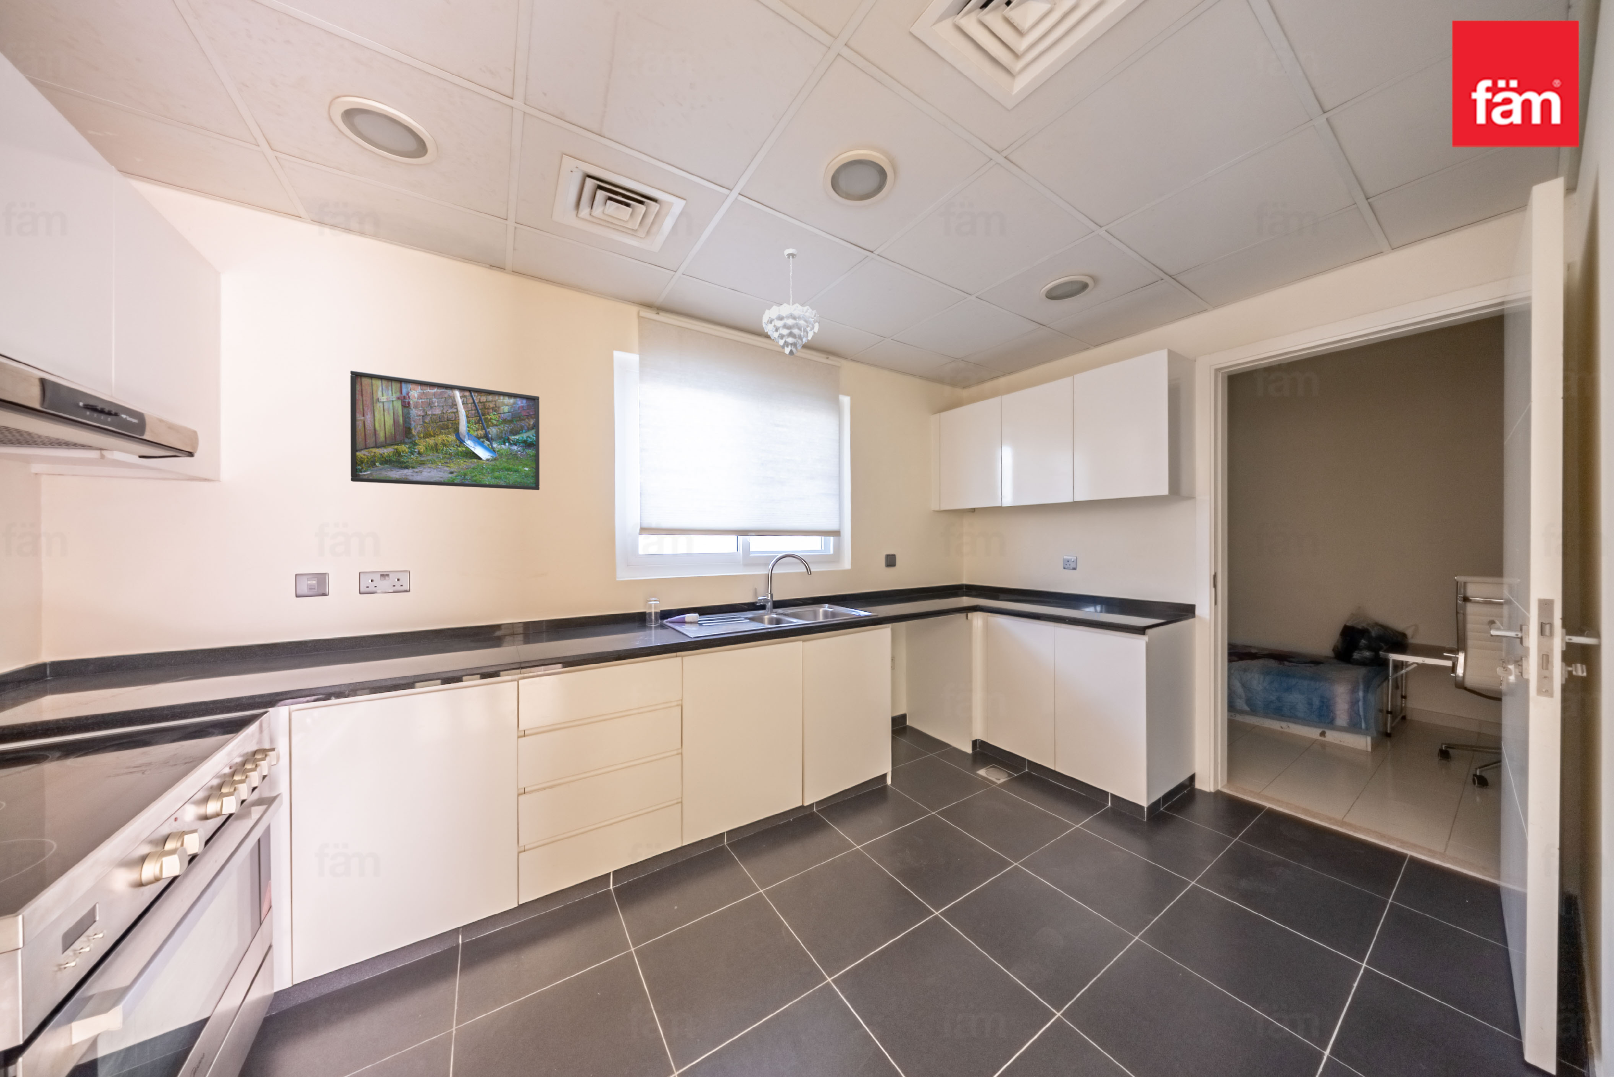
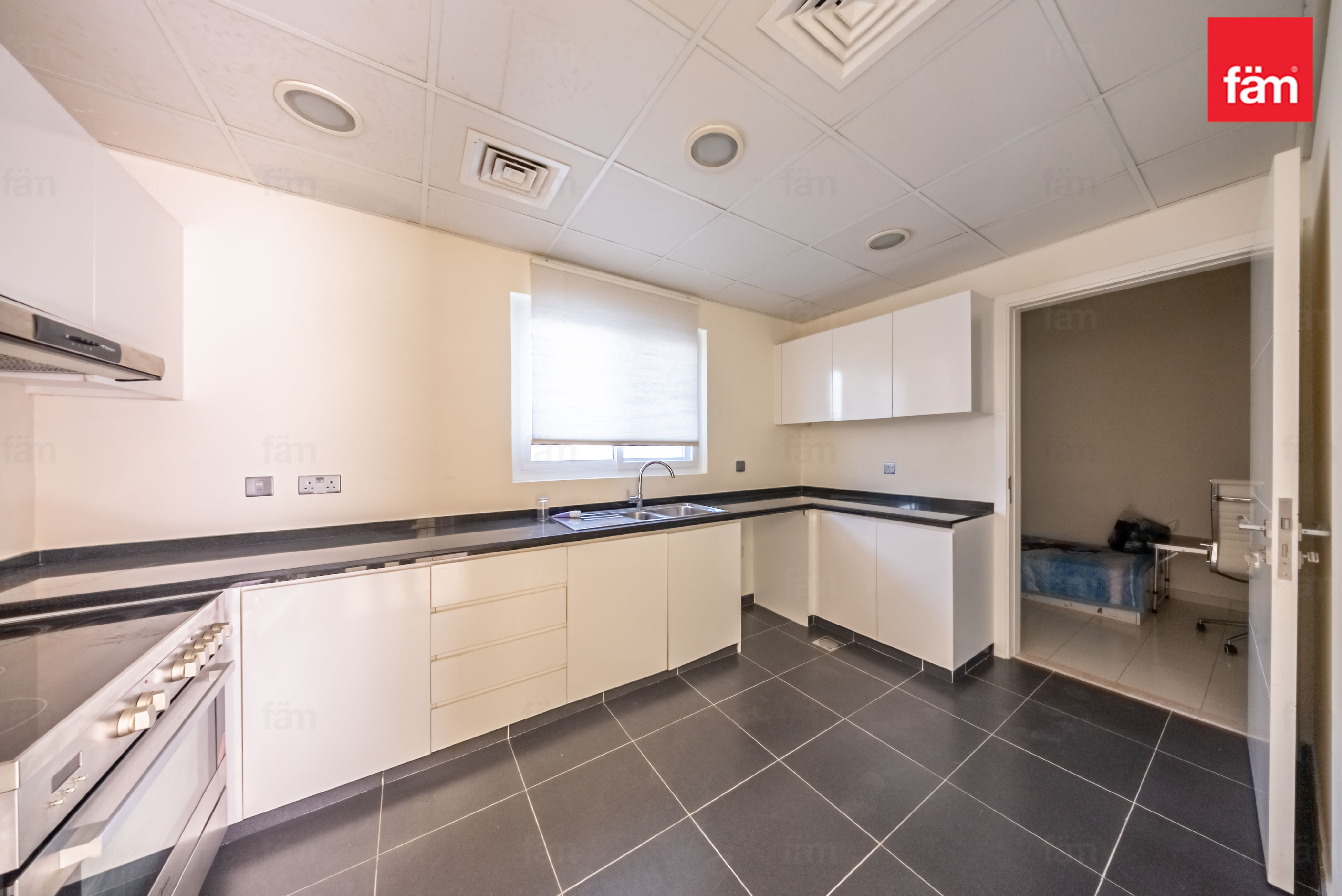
- pendant light [763,248,820,357]
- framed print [350,370,540,490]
